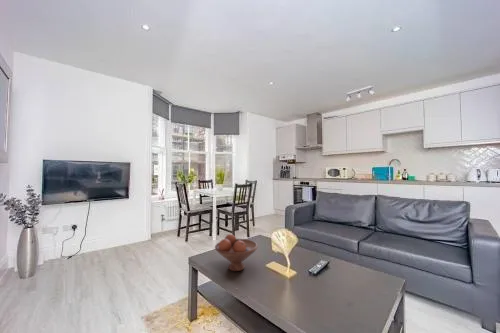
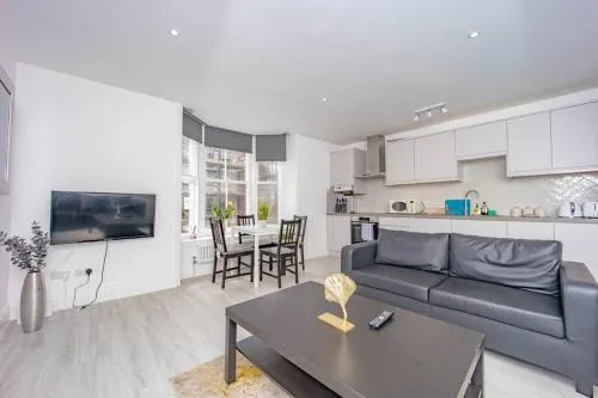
- fruit bowl [214,233,259,272]
